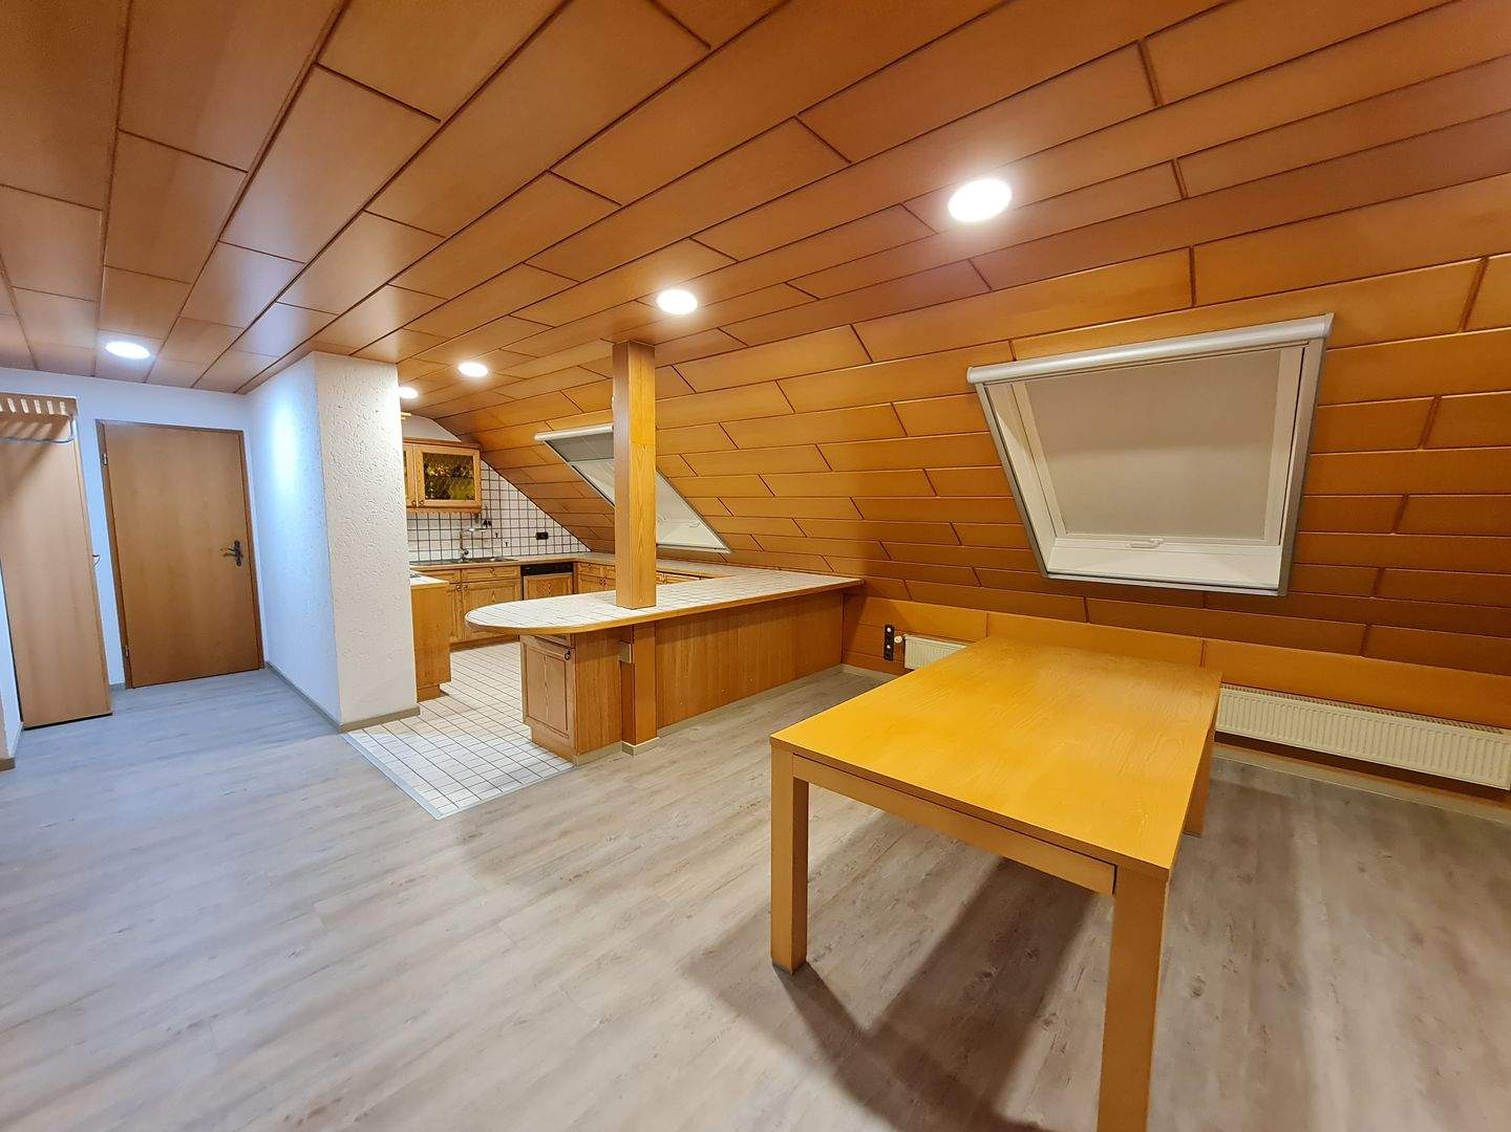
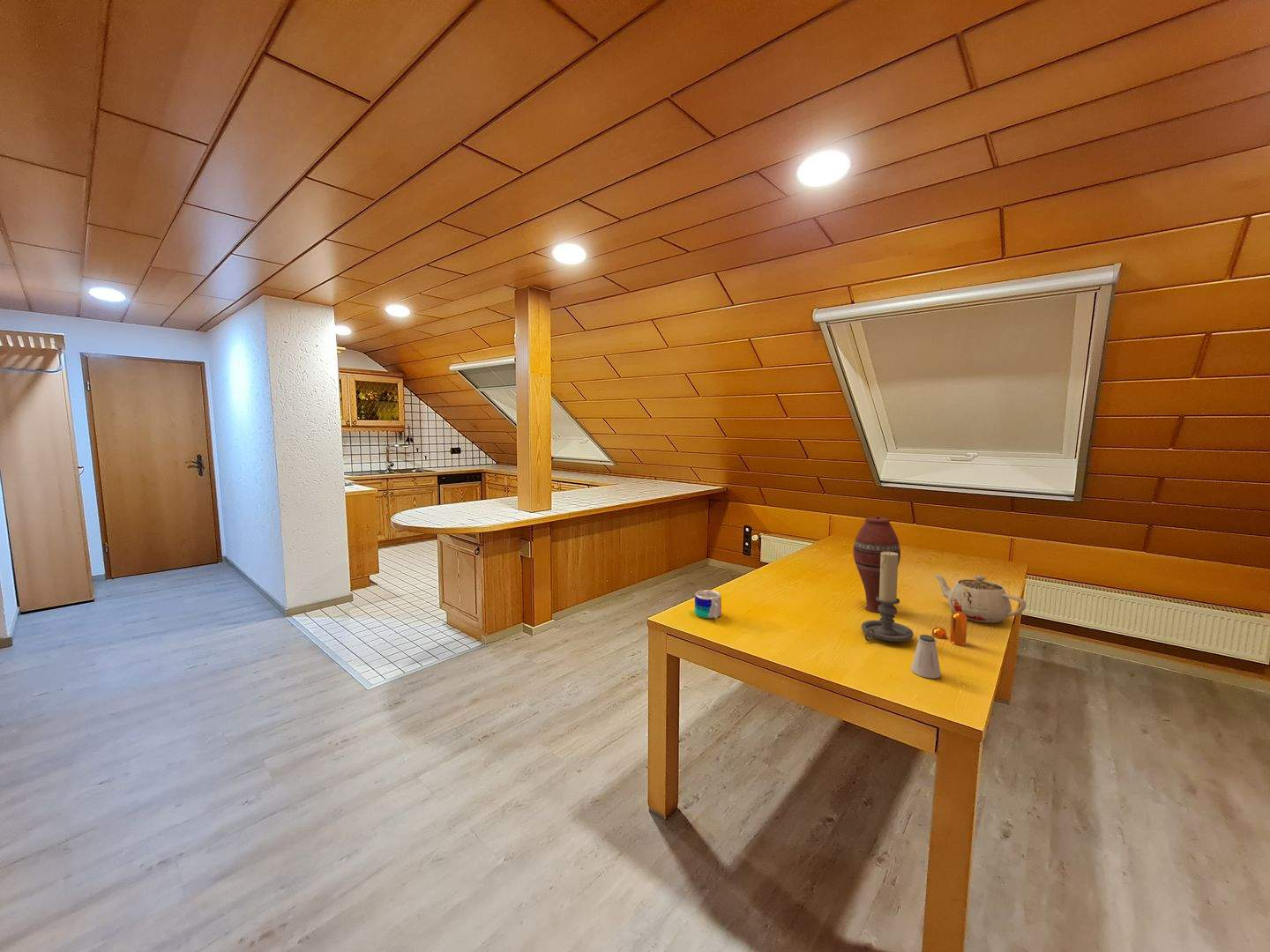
+ candle holder [861,551,915,643]
+ mug [694,589,722,620]
+ saltshaker [910,634,942,680]
+ teapot [933,574,1027,623]
+ pepper shaker [930,612,967,646]
+ vase [853,515,901,613]
